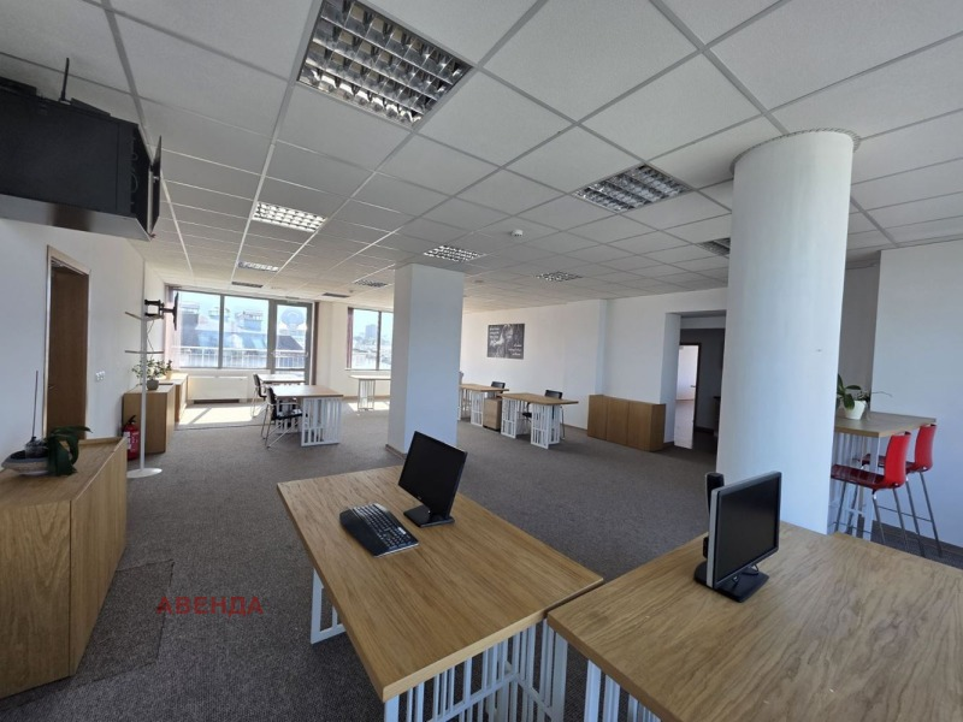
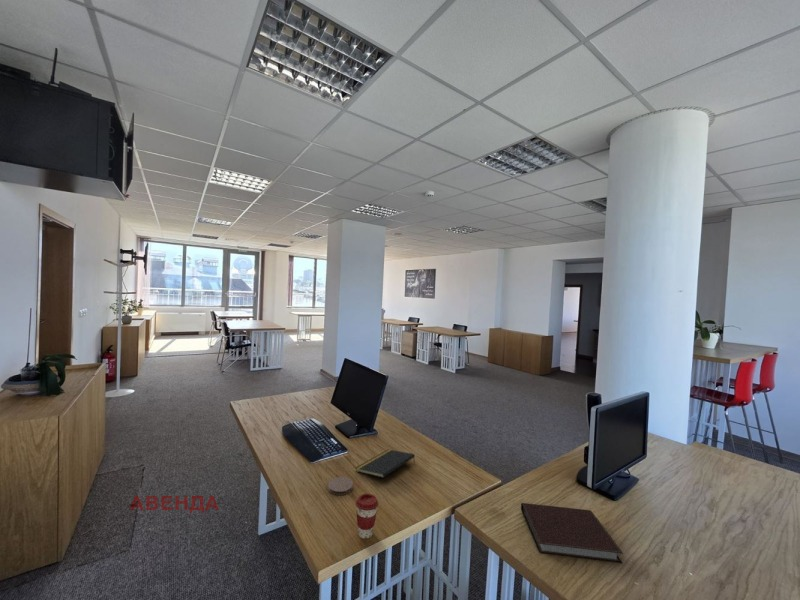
+ notebook [520,502,624,564]
+ coffee cup [355,493,379,540]
+ coaster [327,476,354,496]
+ notepad [355,449,416,479]
